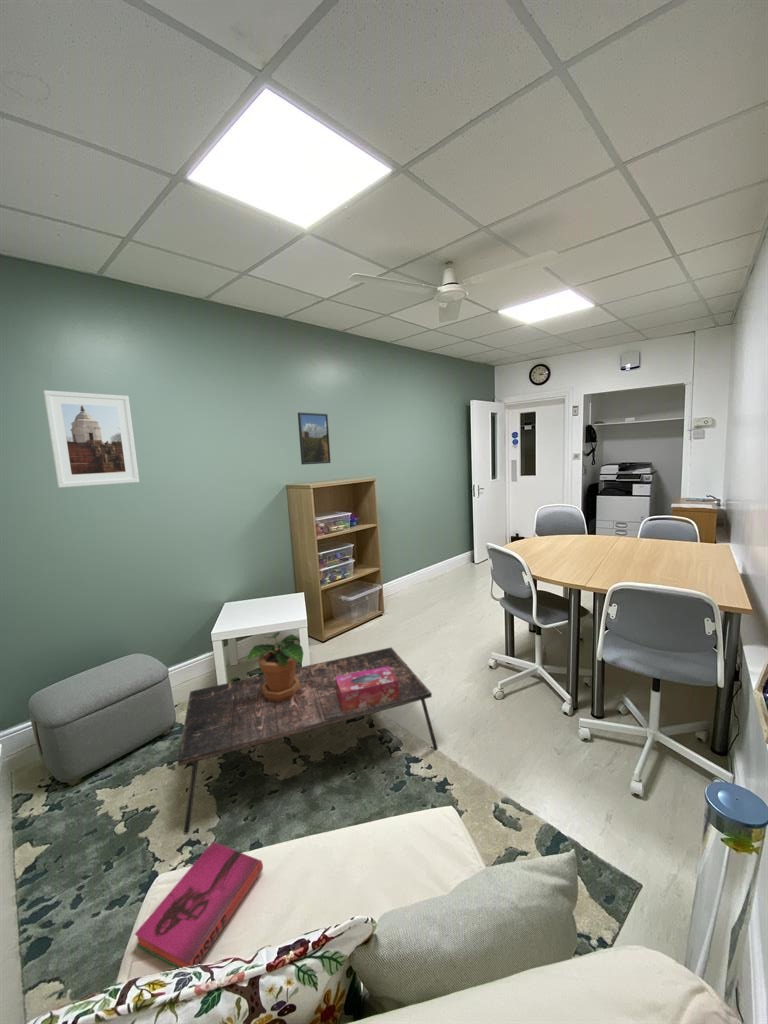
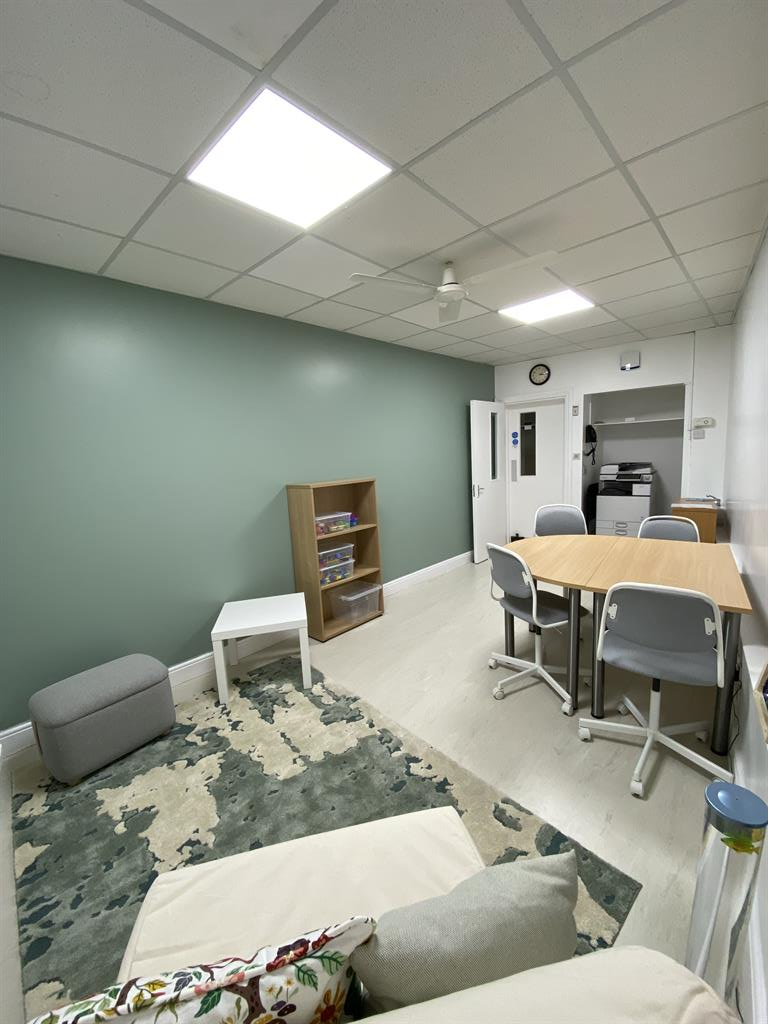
- tissue box [335,666,399,712]
- potted plant [246,631,304,702]
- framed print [42,389,140,489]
- coffee table [177,646,439,833]
- hardback book [134,841,264,970]
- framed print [297,411,332,466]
